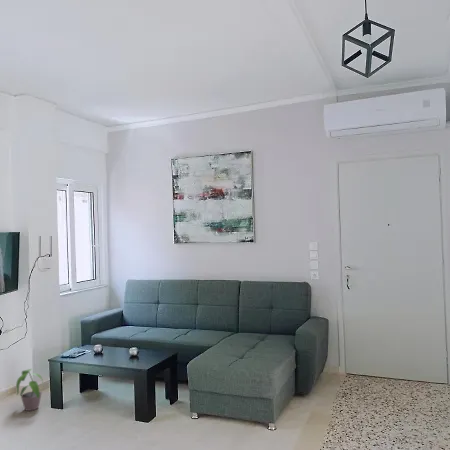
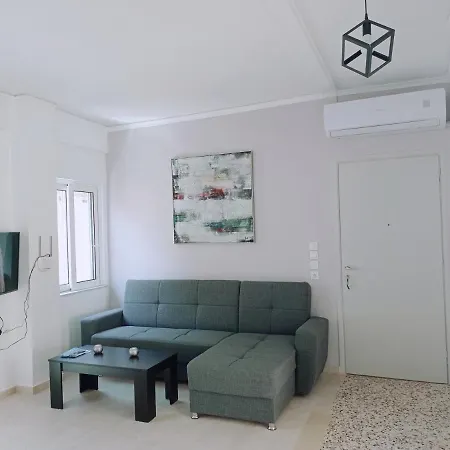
- potted plant [15,368,45,412]
